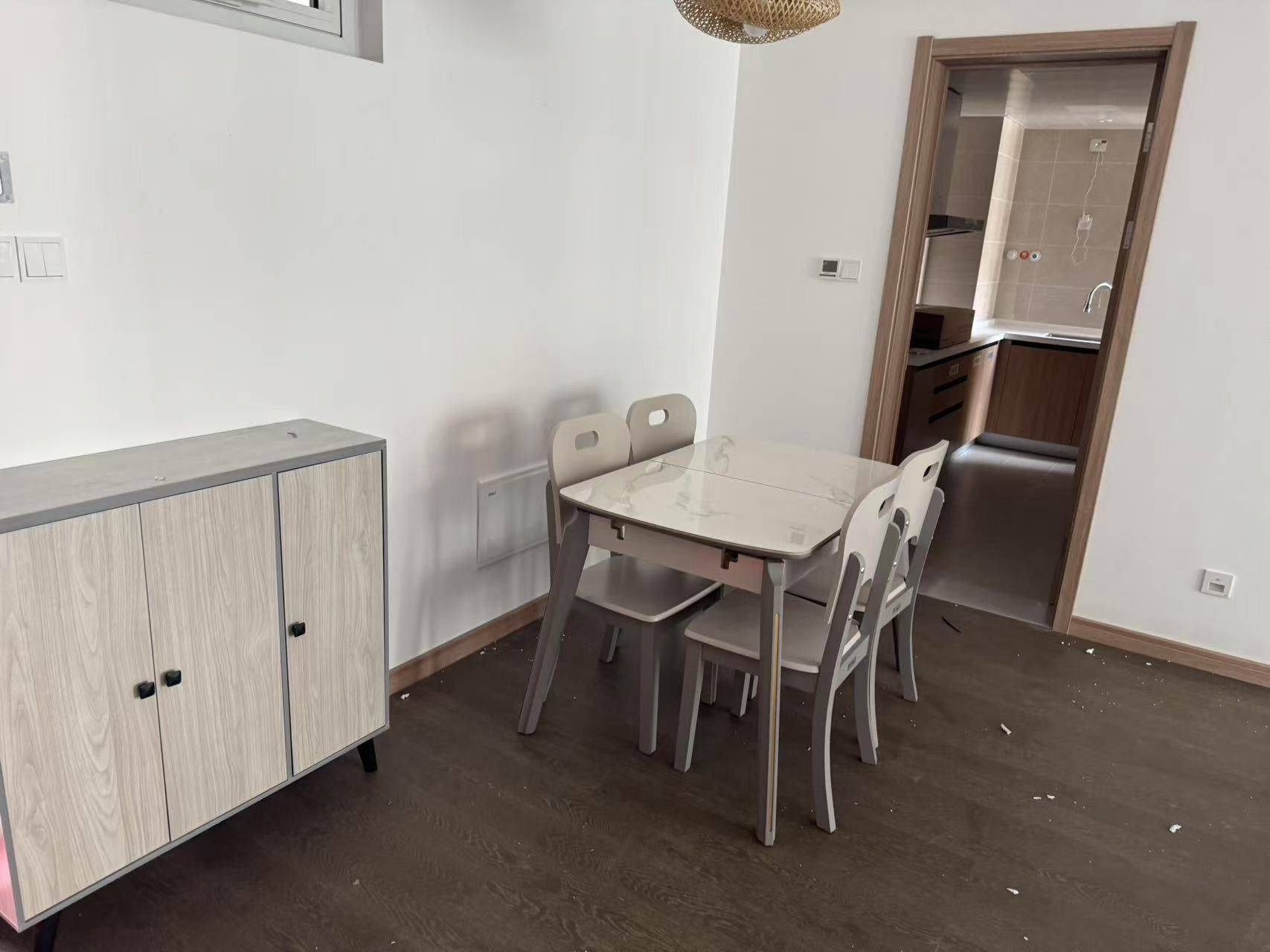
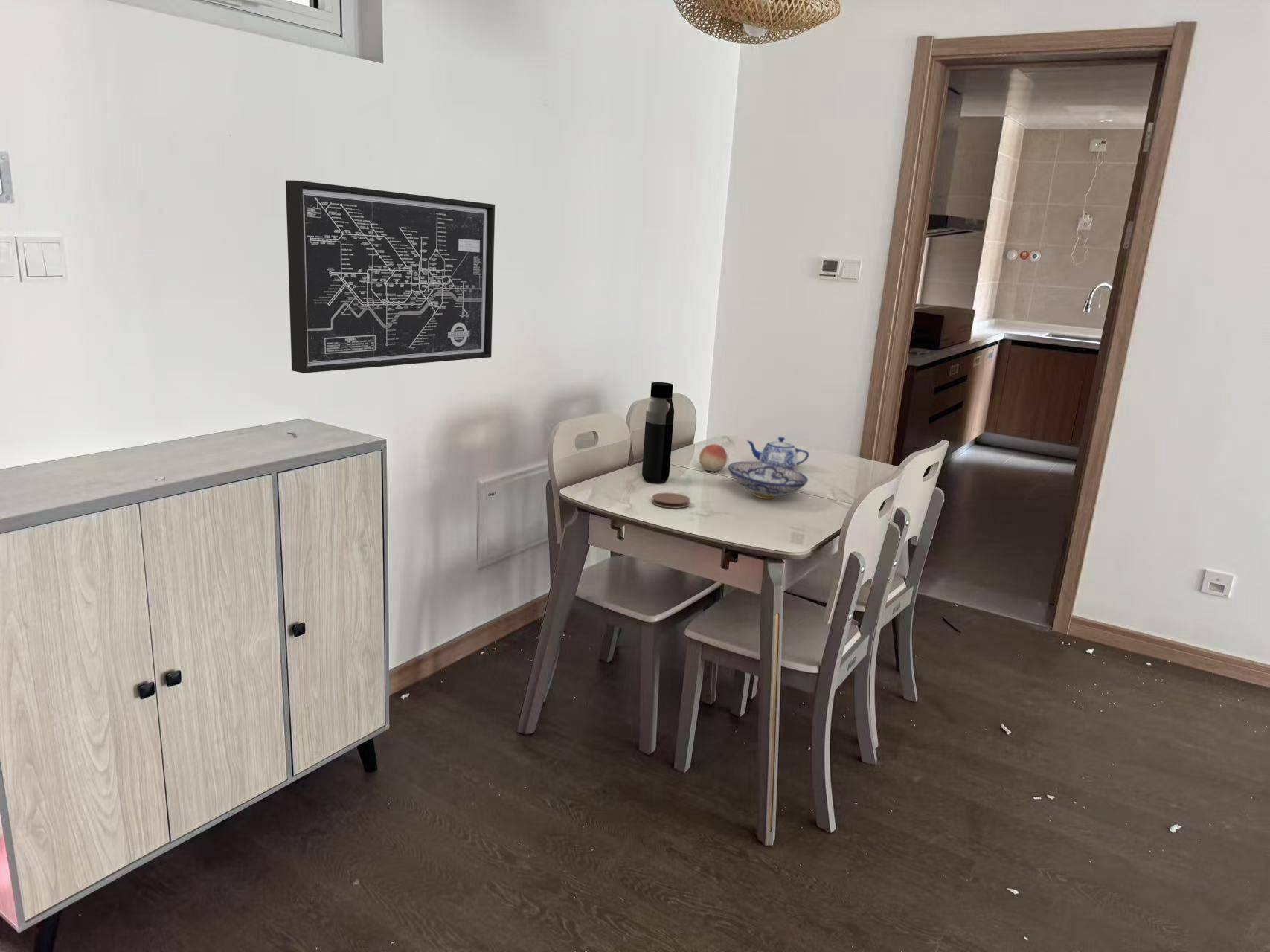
+ fruit [699,443,728,472]
+ wall art [285,179,496,374]
+ teapot [745,436,809,469]
+ coaster [651,492,690,509]
+ bowl [727,461,809,500]
+ water bottle [641,382,675,484]
